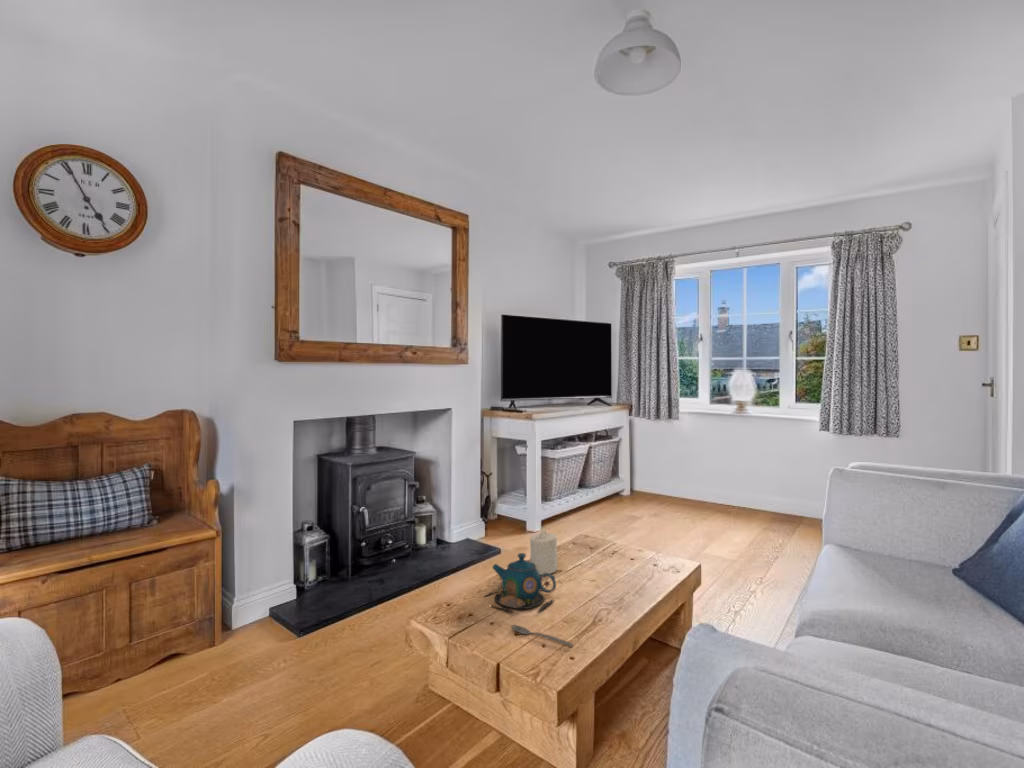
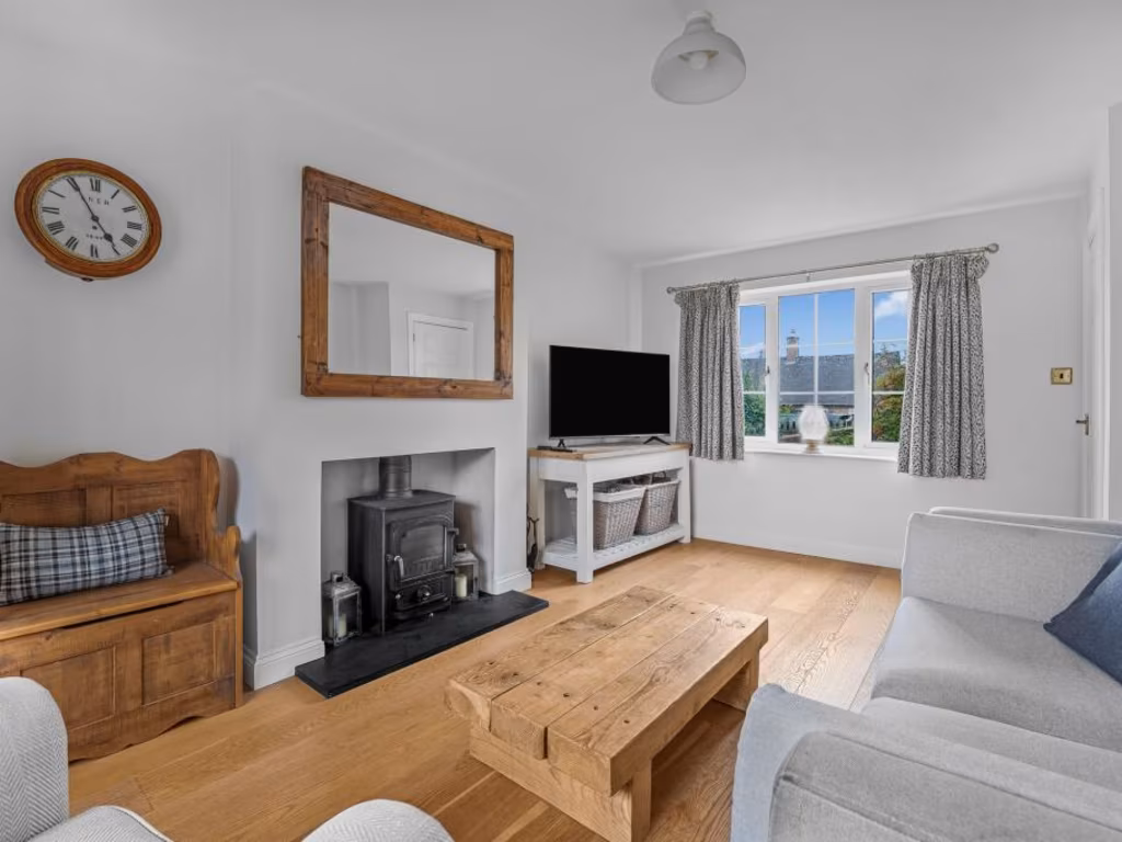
- candle [529,529,558,576]
- teapot [482,552,557,614]
- spoon [510,624,574,647]
